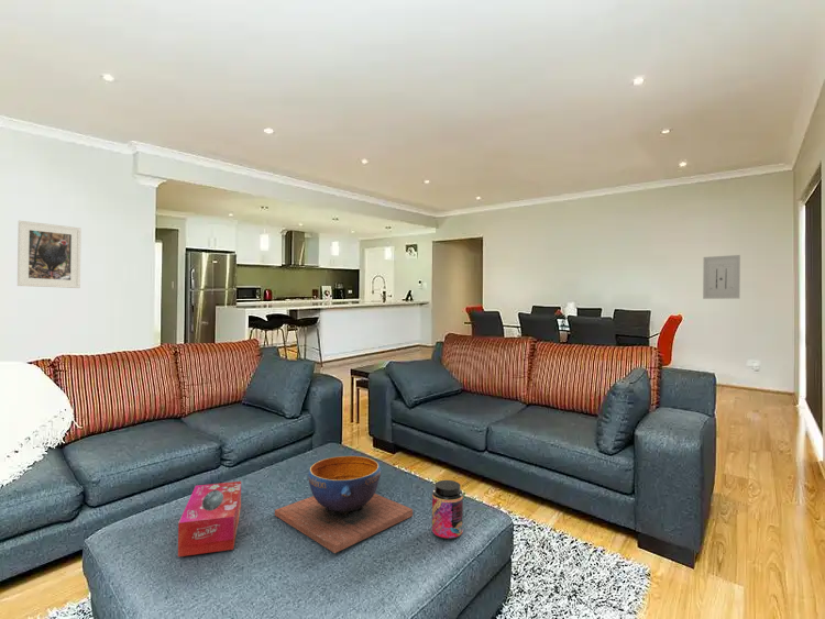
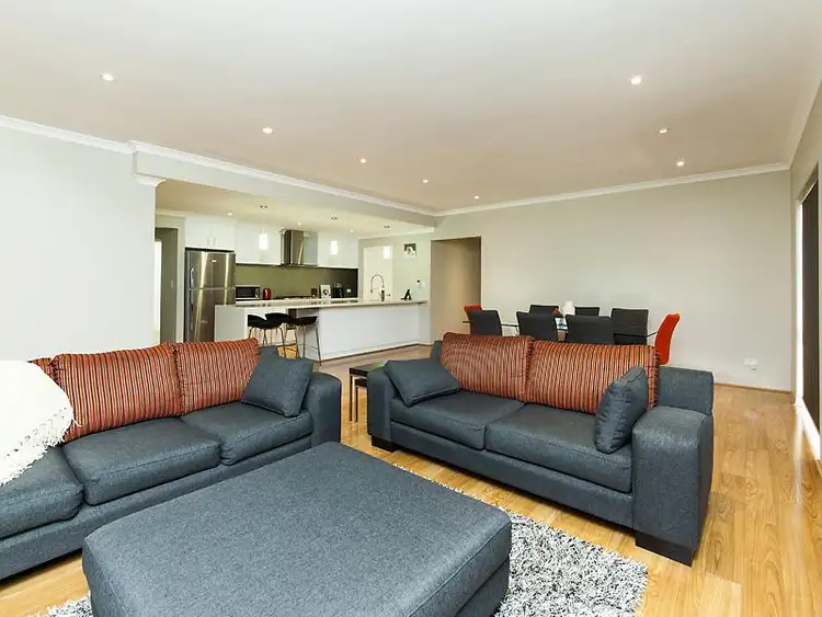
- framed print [16,220,82,289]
- jar [431,479,464,541]
- decorative bowl [274,455,414,554]
- wall art [702,254,741,300]
- tissue box [177,480,242,557]
